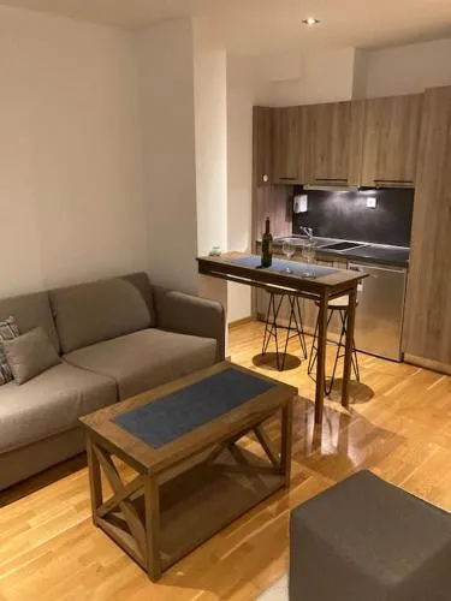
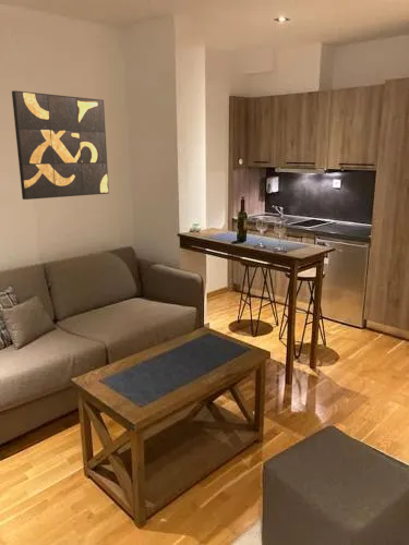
+ wall art [11,89,110,201]
